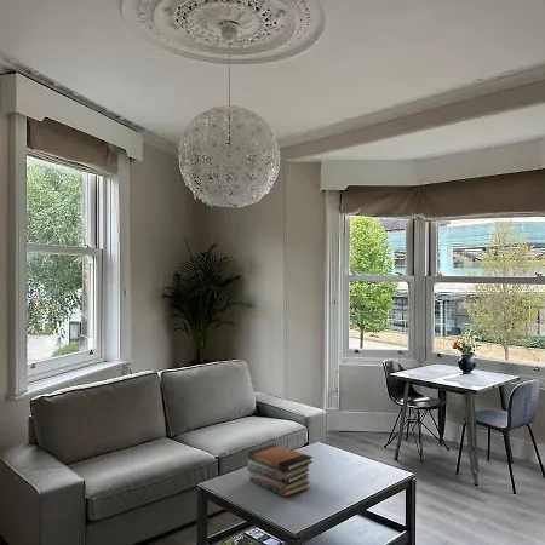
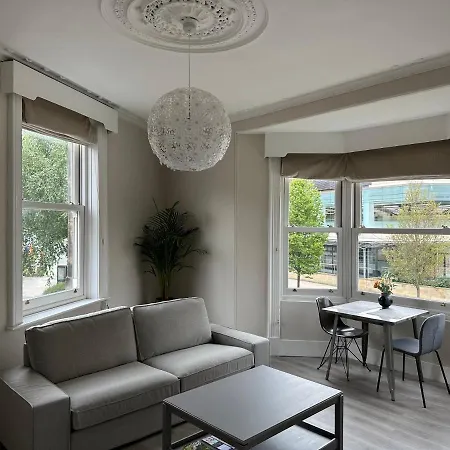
- book stack [246,443,314,498]
